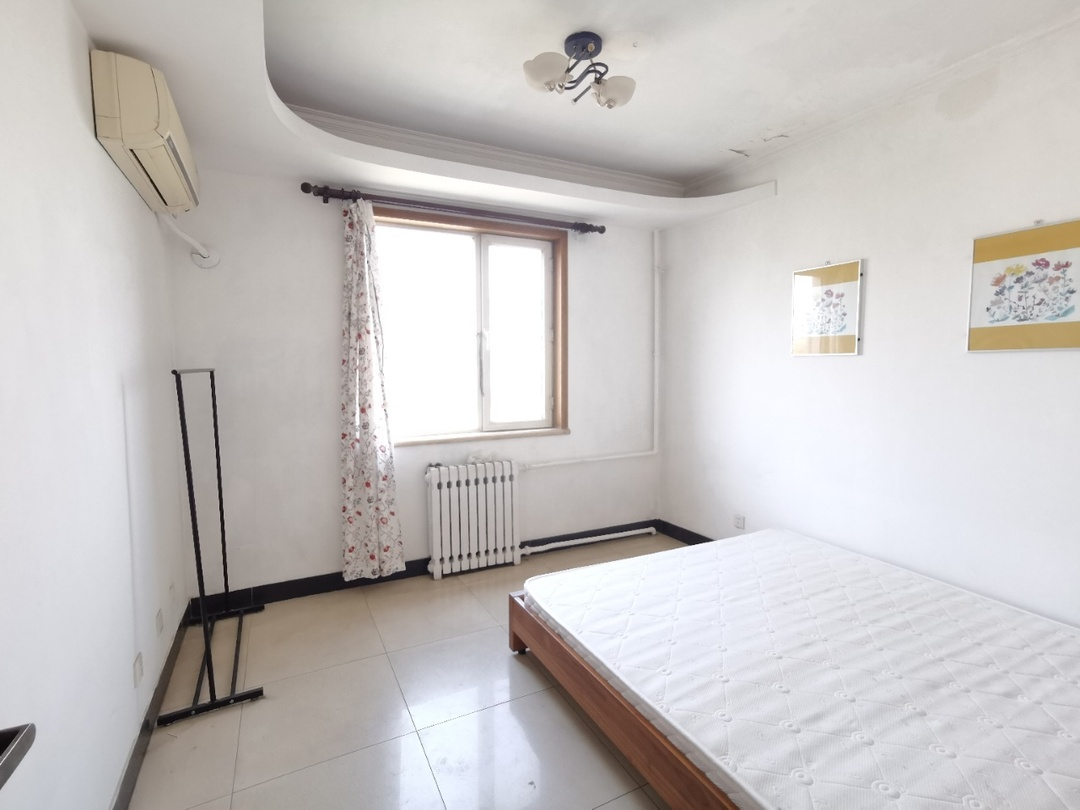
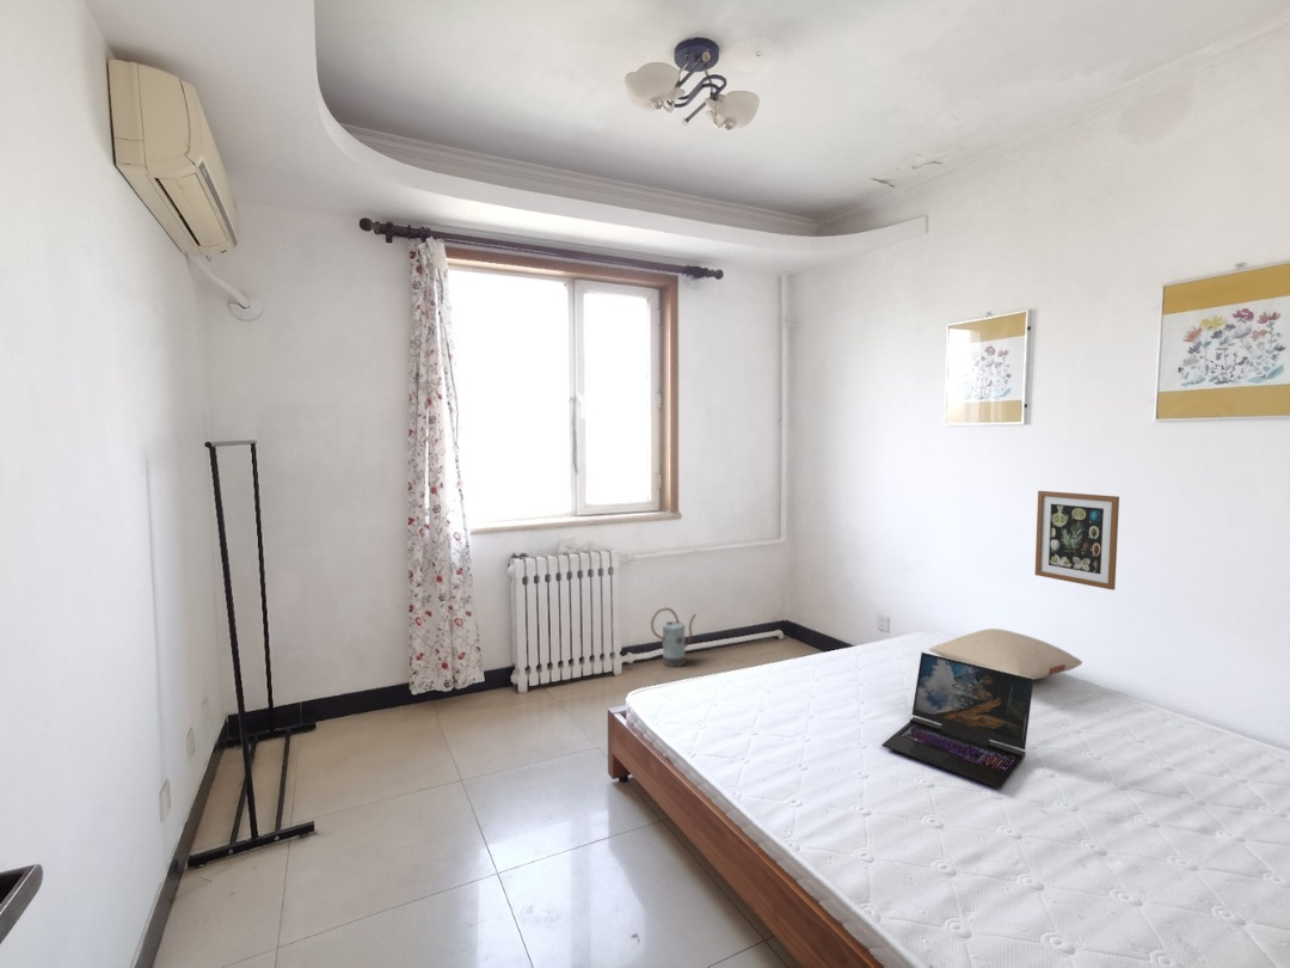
+ laptop [880,651,1034,790]
+ wall art [1034,490,1120,592]
+ pillow [928,627,1083,681]
+ watering can [650,607,698,668]
